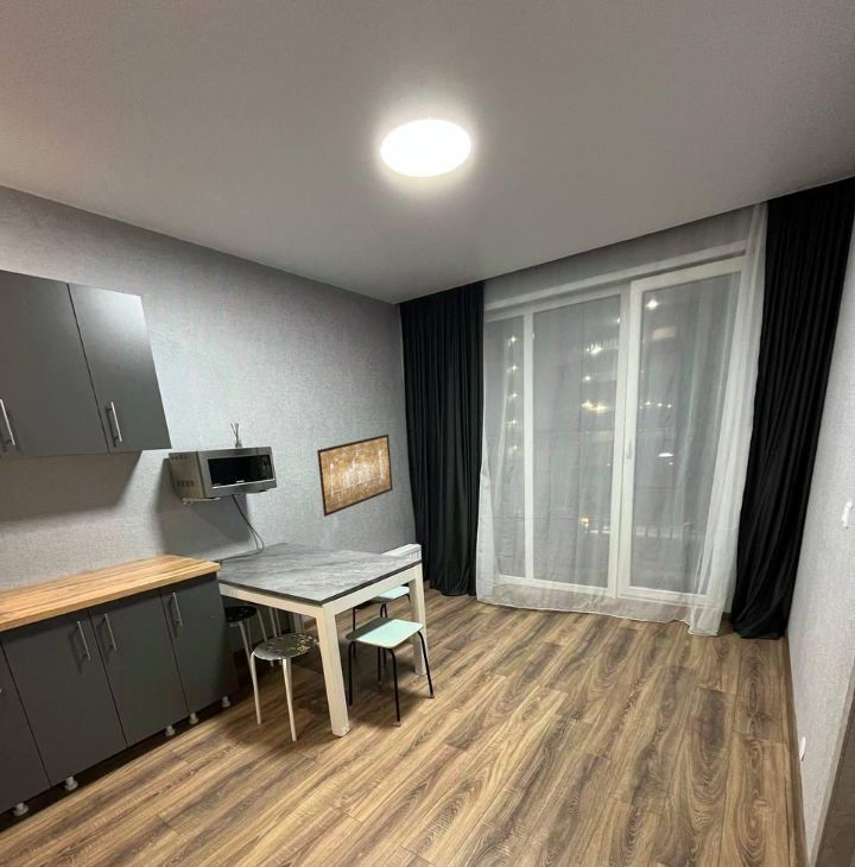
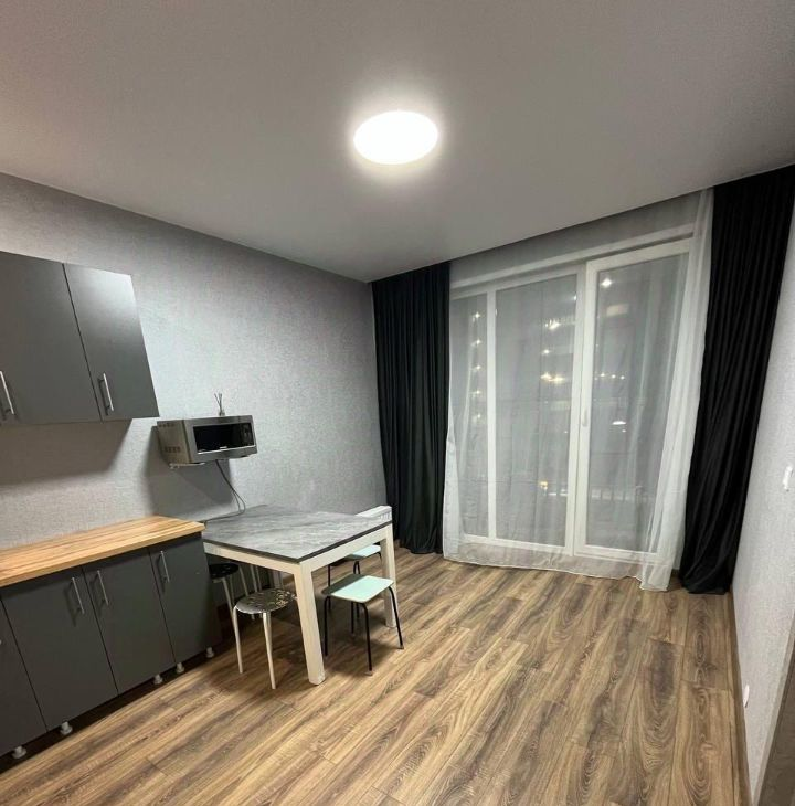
- wall art [316,434,394,518]
